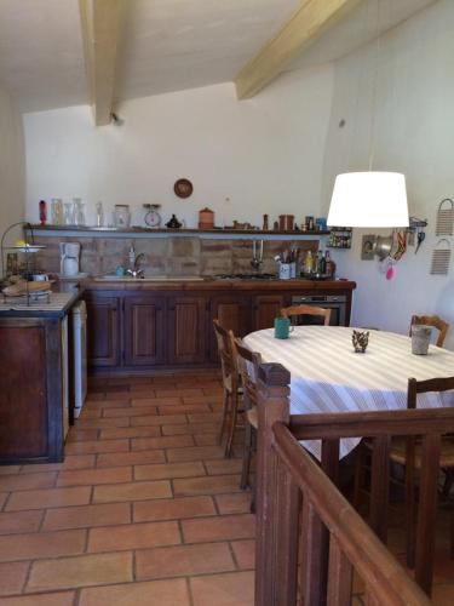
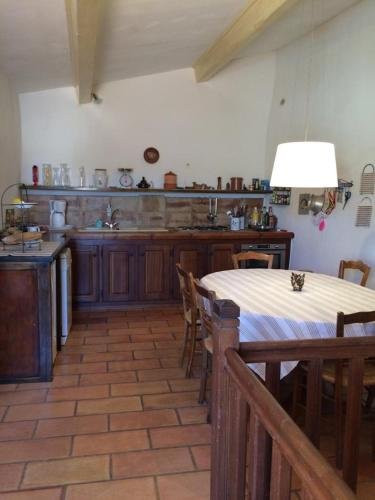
- cup [410,324,433,356]
- cup [274,316,295,339]
